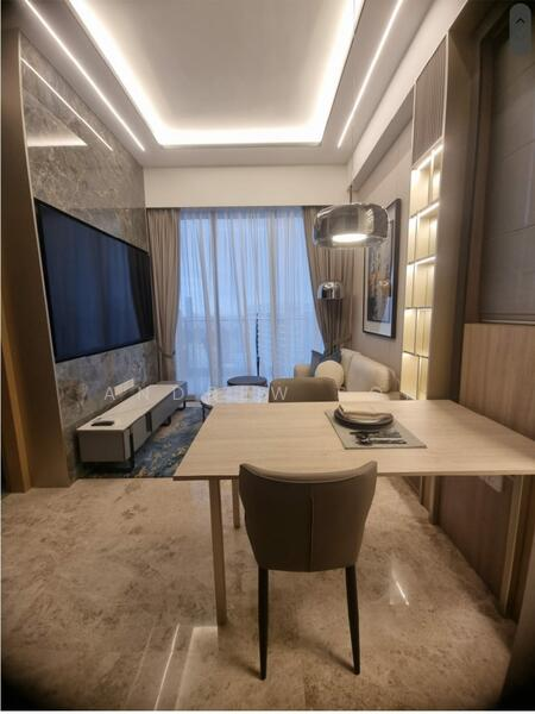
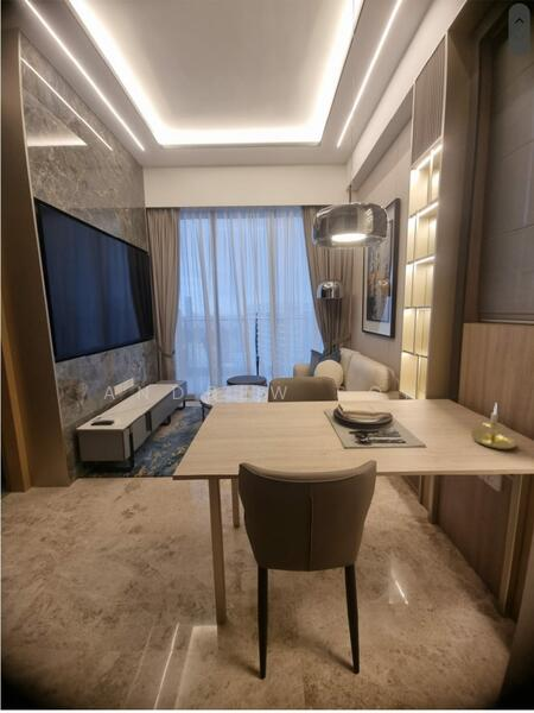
+ candle holder [470,403,519,450]
